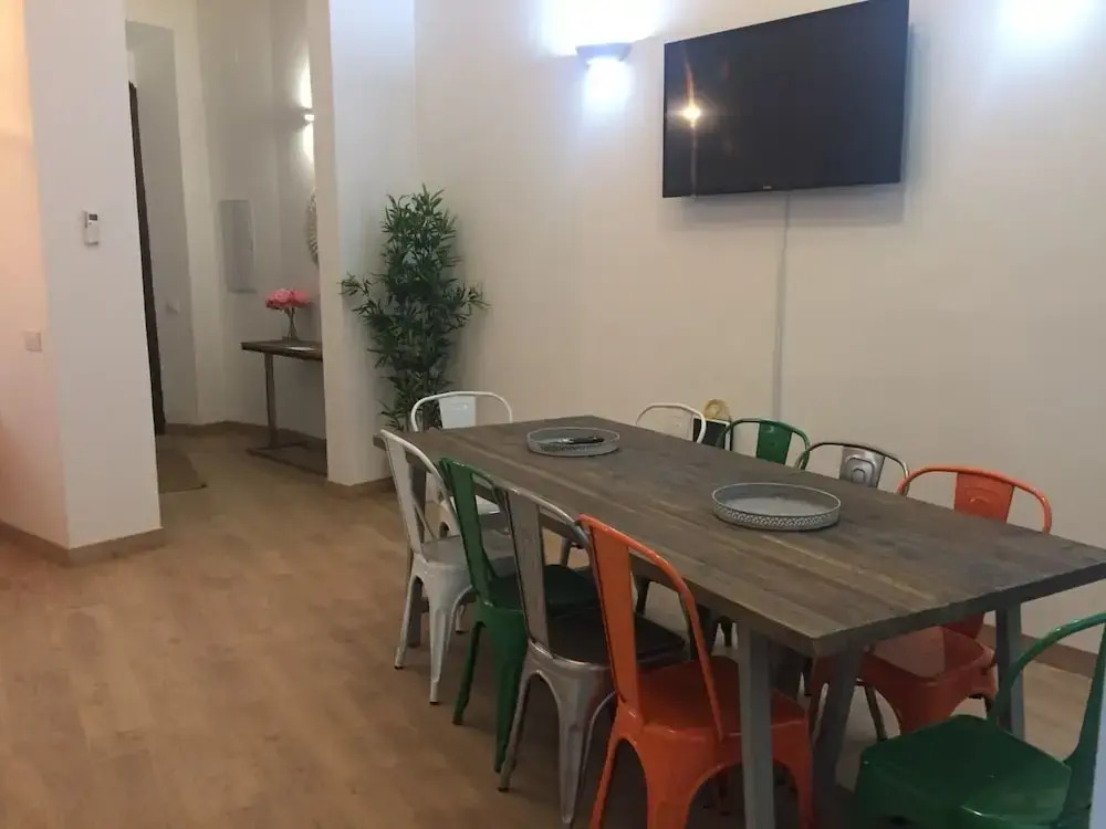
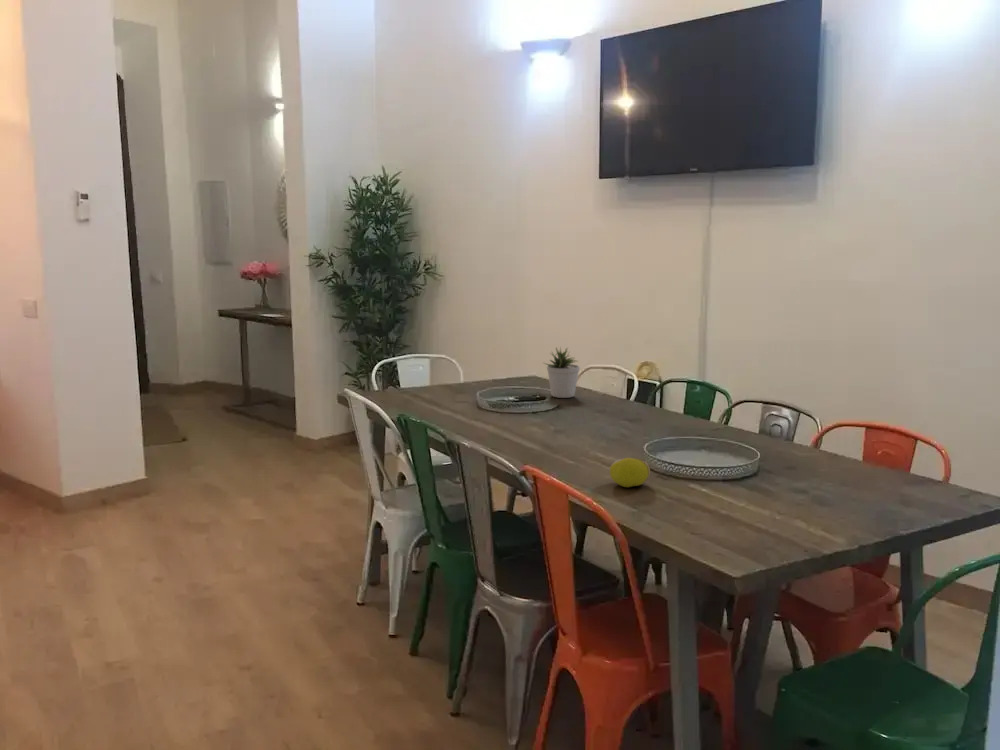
+ fruit [609,457,651,488]
+ potted plant [543,346,581,399]
